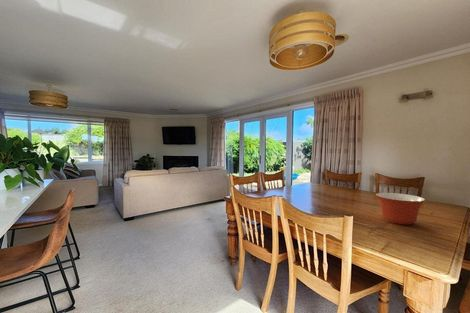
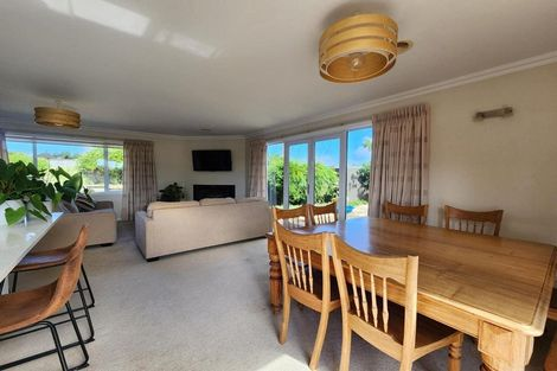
- mixing bowl [375,192,426,226]
